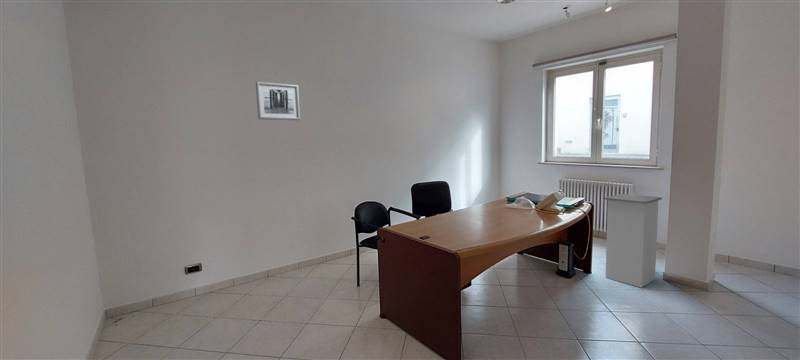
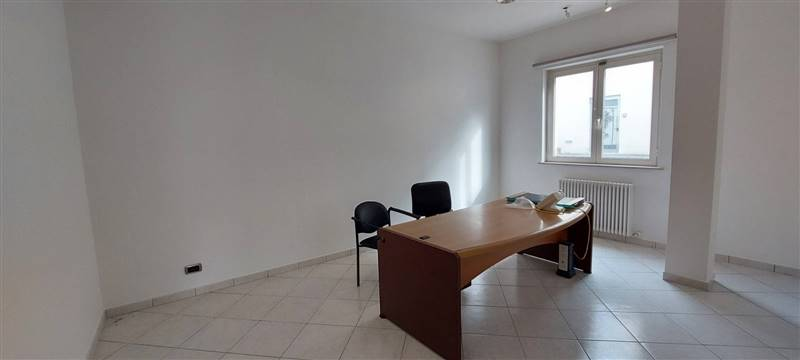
- trash can [603,193,663,289]
- wall art [255,81,301,121]
